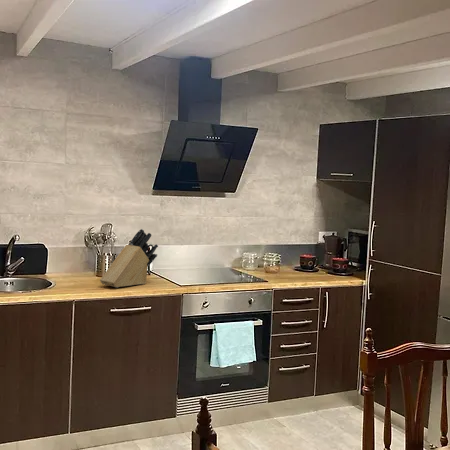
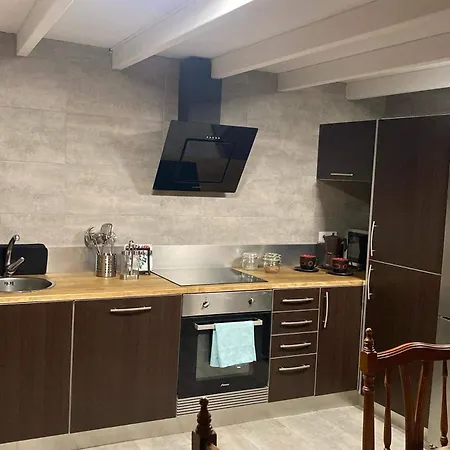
- knife block [99,228,159,288]
